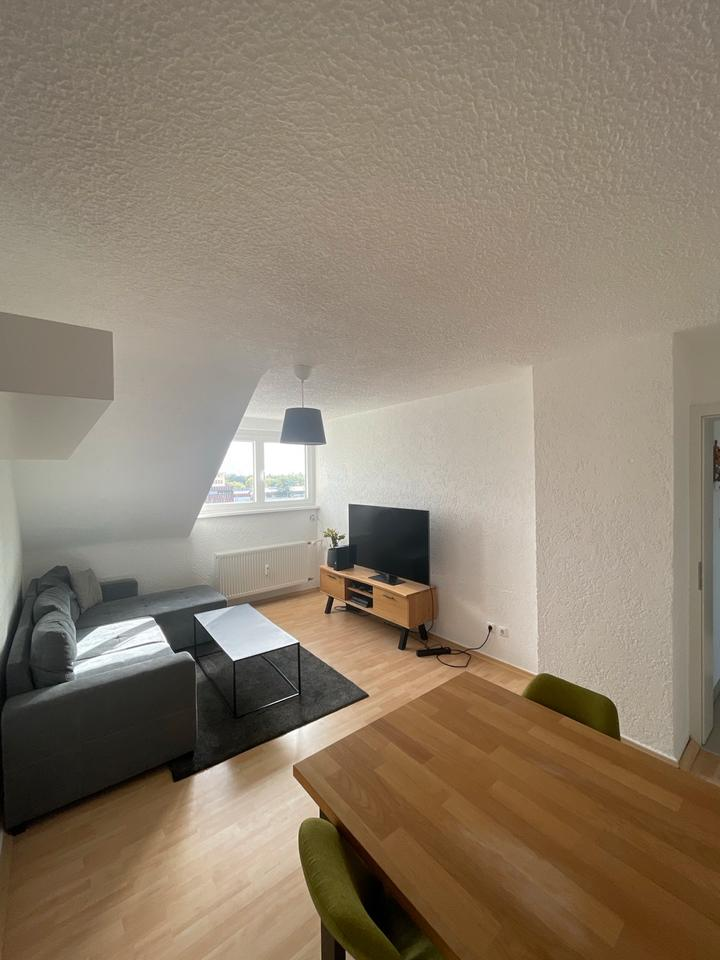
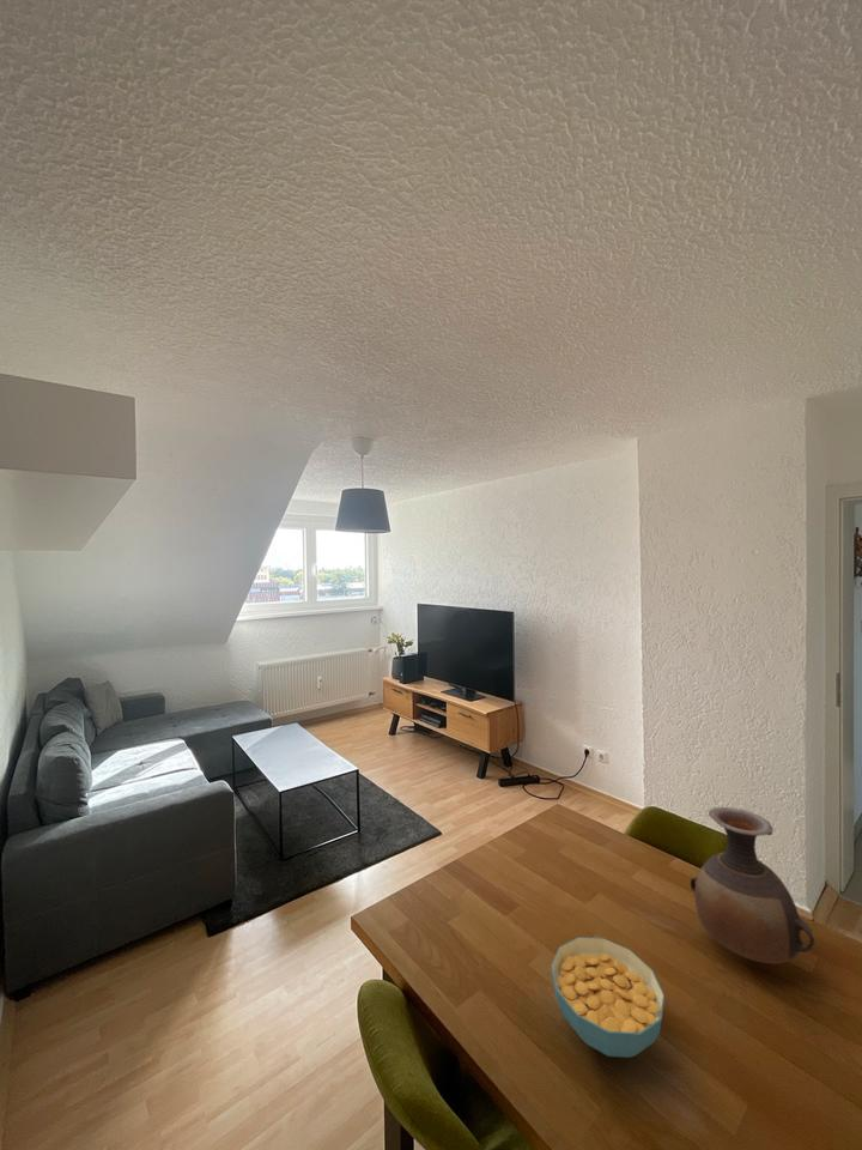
+ vase [690,806,815,964]
+ cereal bowl [550,936,666,1059]
